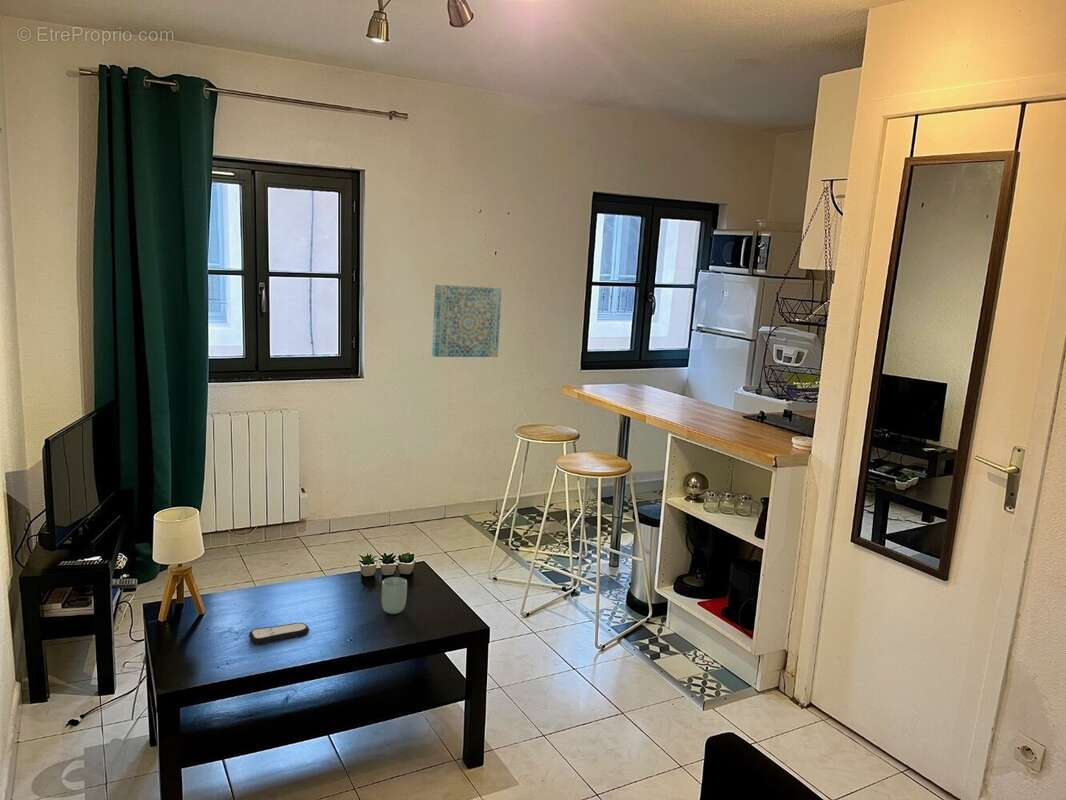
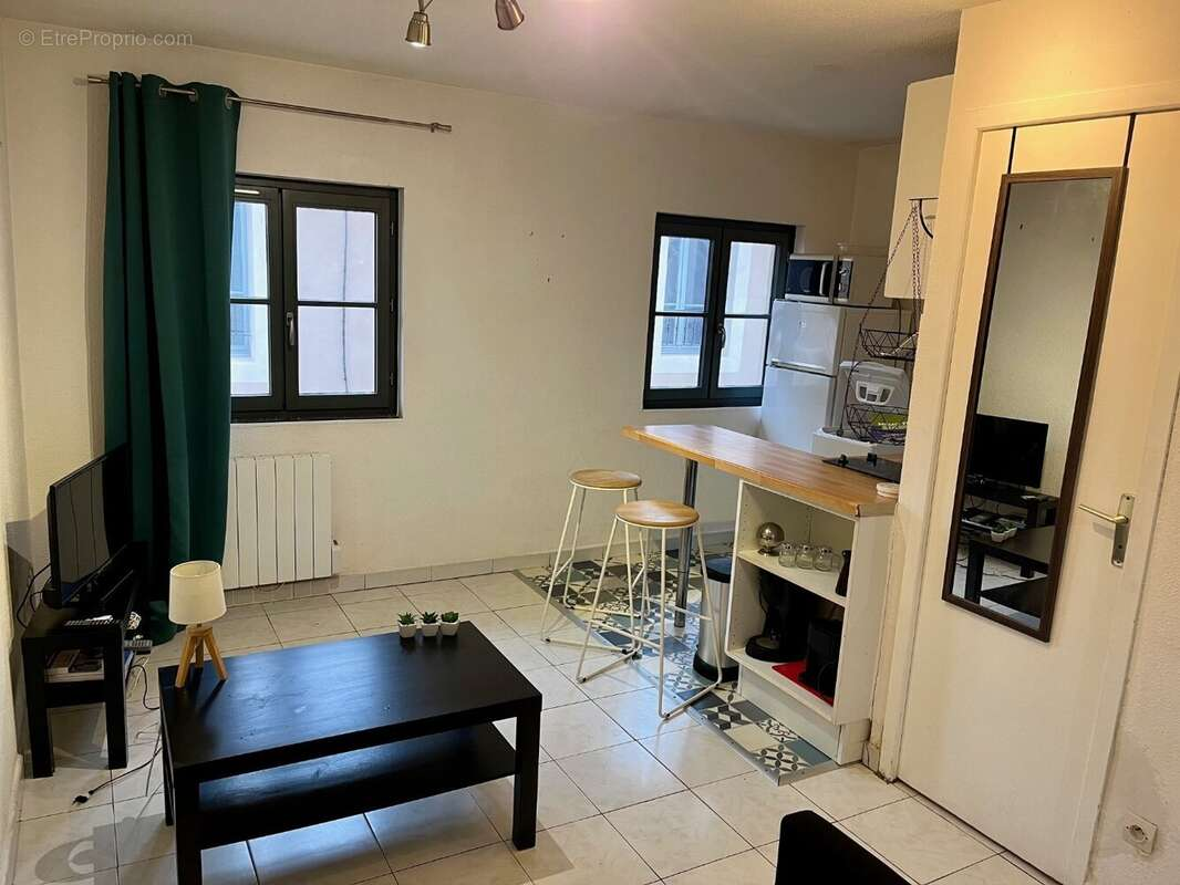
- remote control [248,622,310,646]
- cup [381,576,408,615]
- wall art [431,284,503,358]
